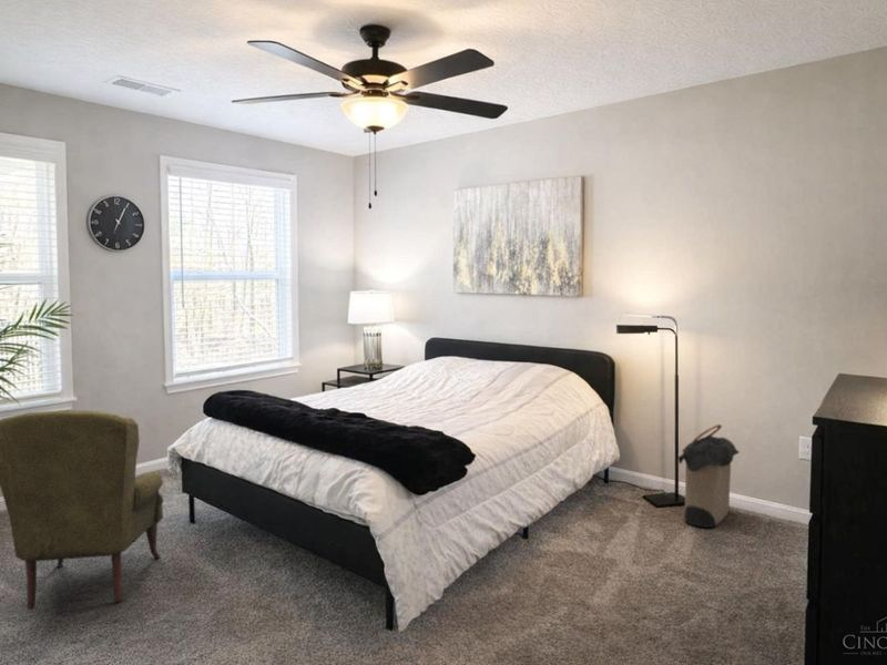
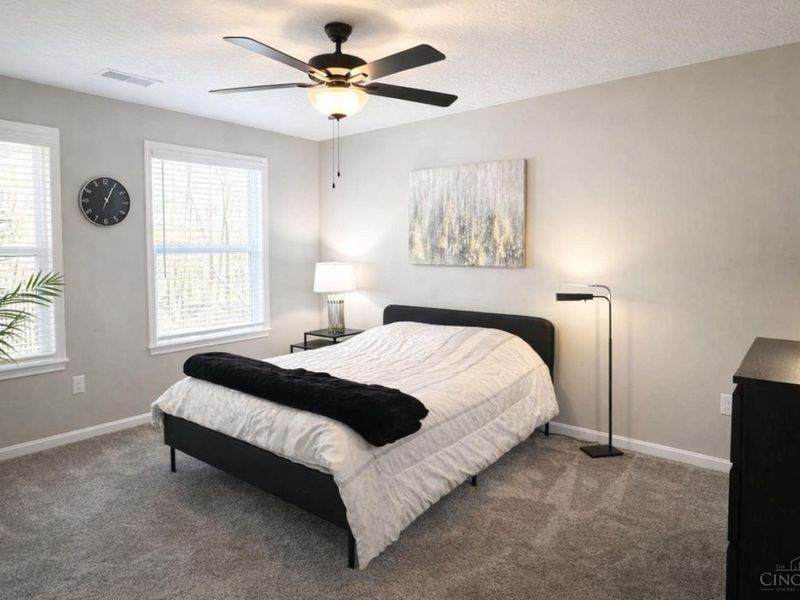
- armchair [0,409,164,611]
- laundry hamper [676,423,741,529]
